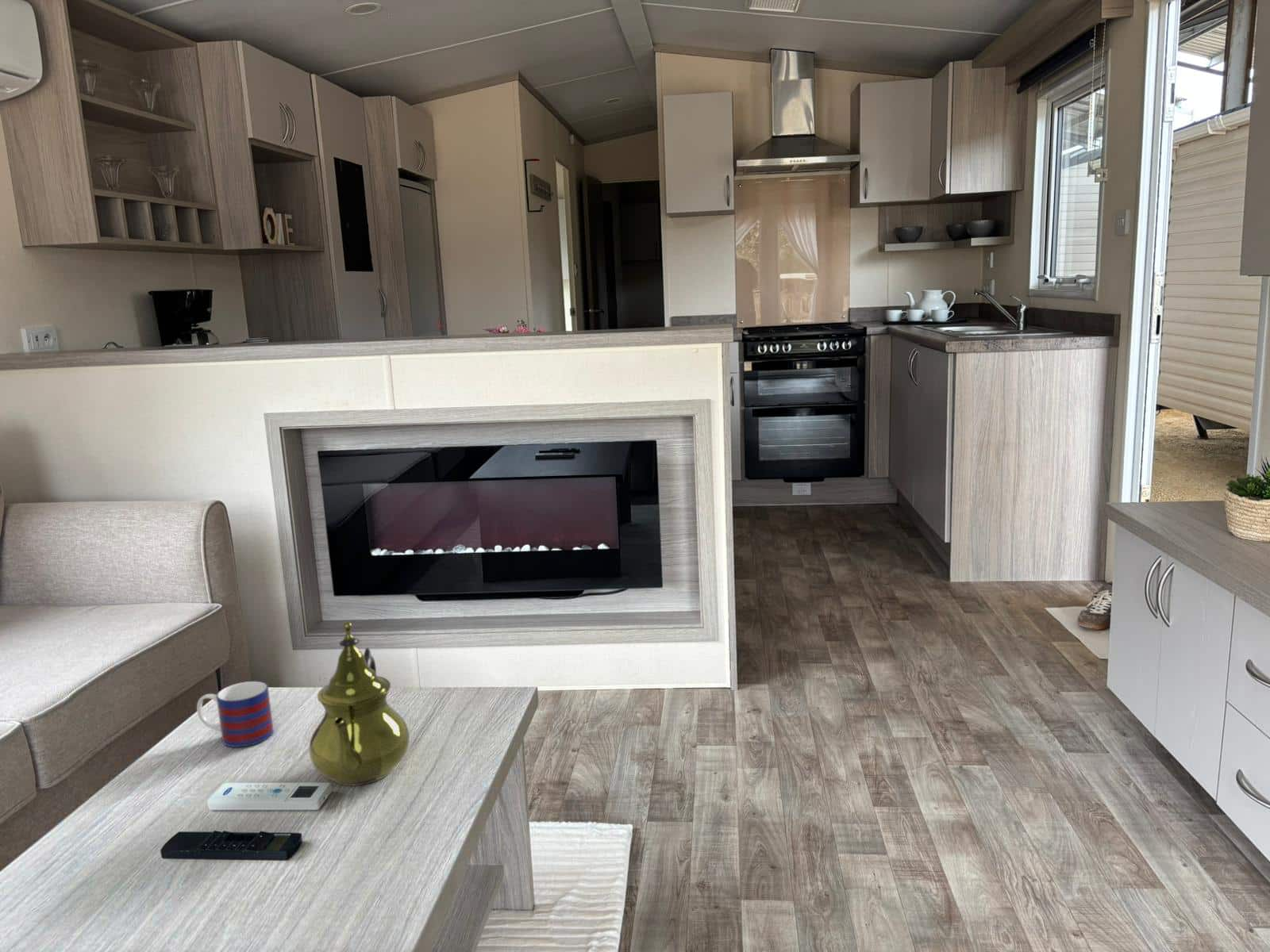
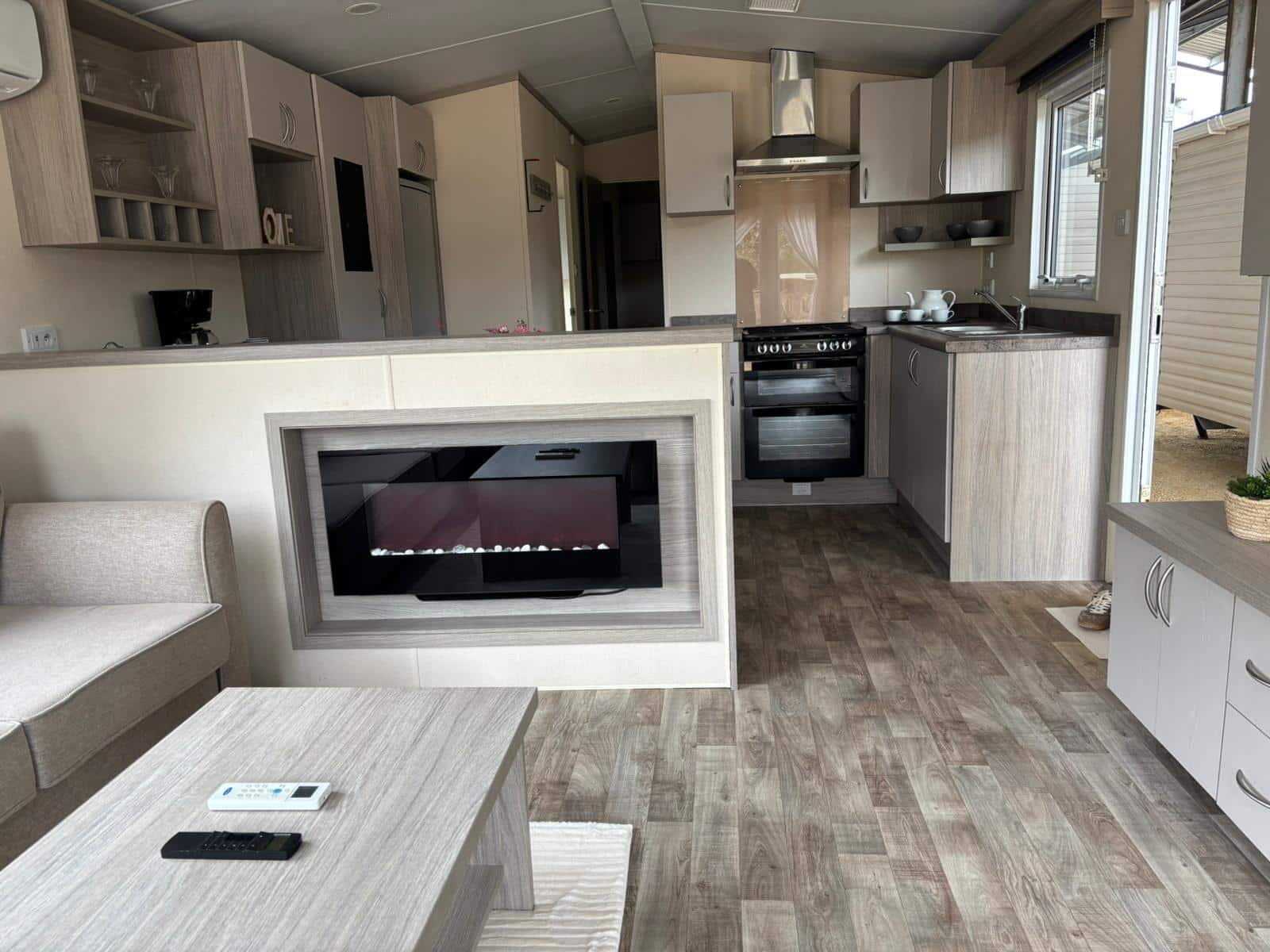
- mug [196,681,275,748]
- teapot [309,621,410,787]
